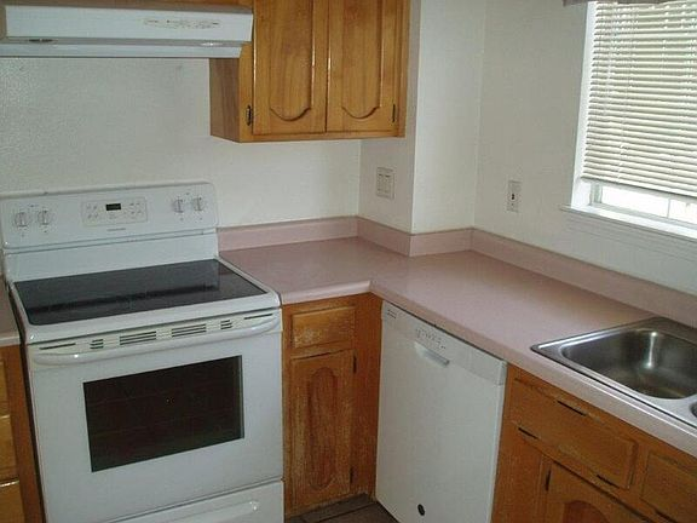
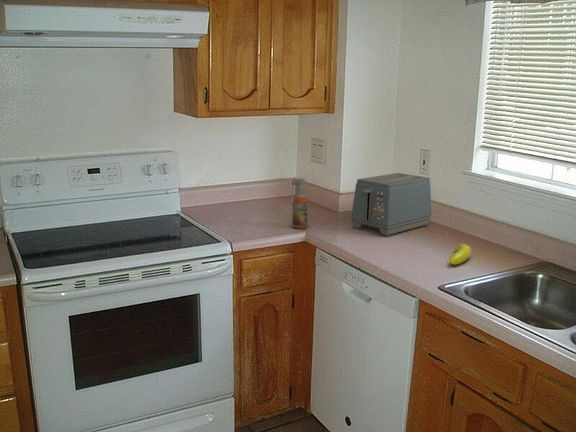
+ toaster [350,172,432,236]
+ banana [448,243,472,266]
+ spray bottle [291,178,309,230]
